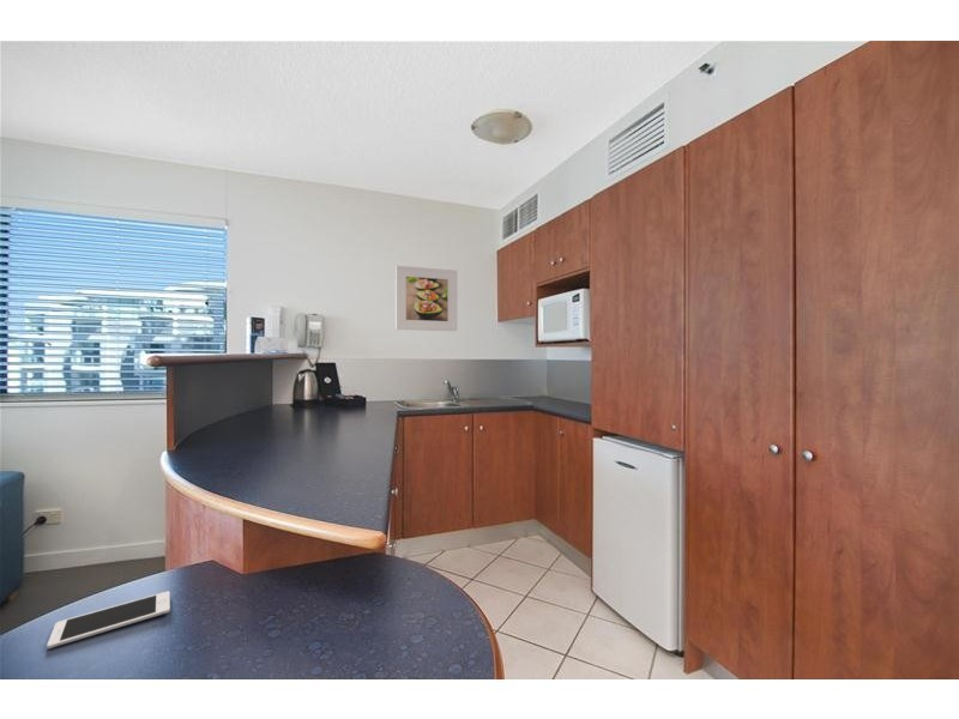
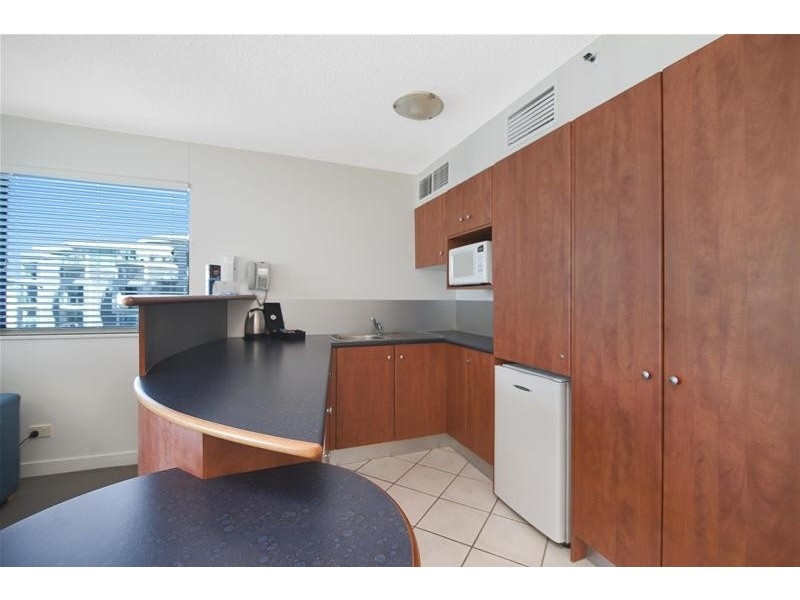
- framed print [394,265,458,332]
- cell phone [46,590,171,649]
